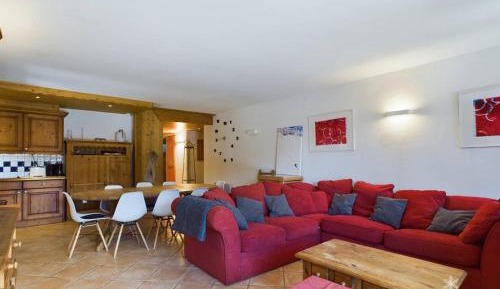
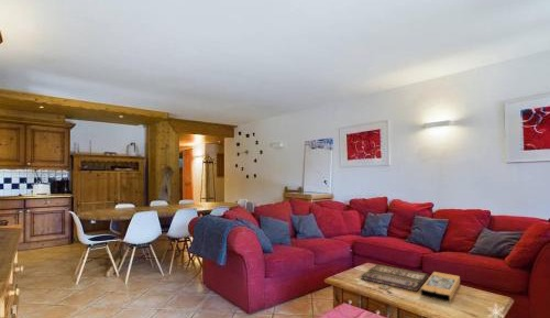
+ board game [360,263,461,304]
